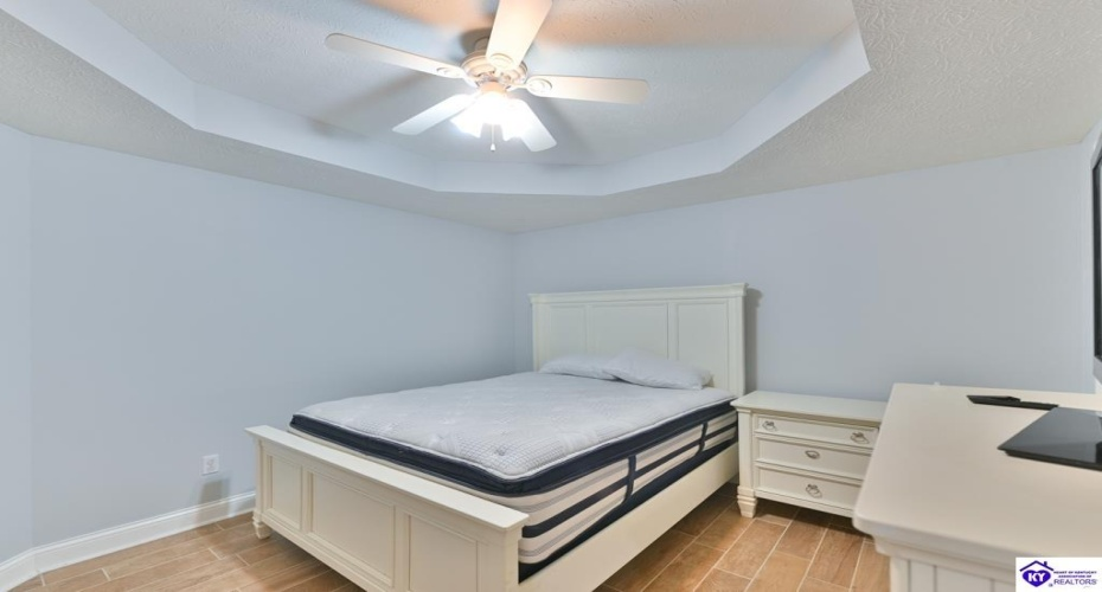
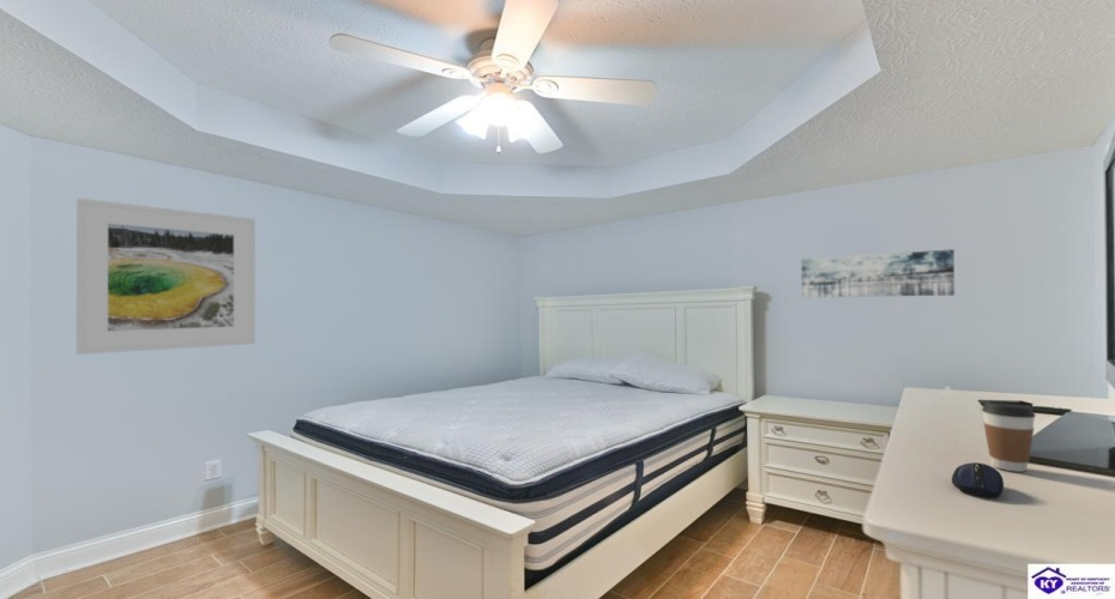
+ computer mouse [951,461,1005,500]
+ wall art [801,248,956,298]
+ coffee cup [981,400,1037,473]
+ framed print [76,198,257,356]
